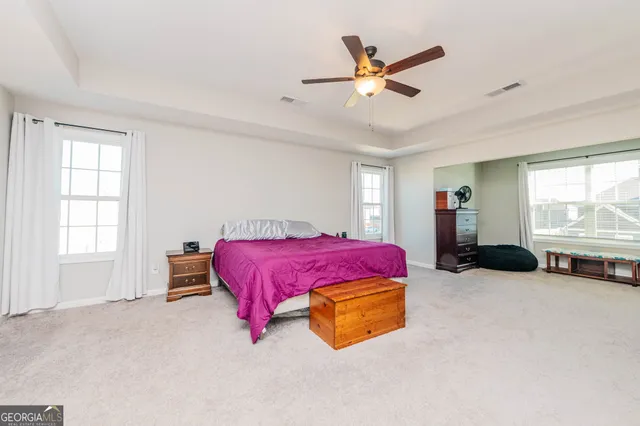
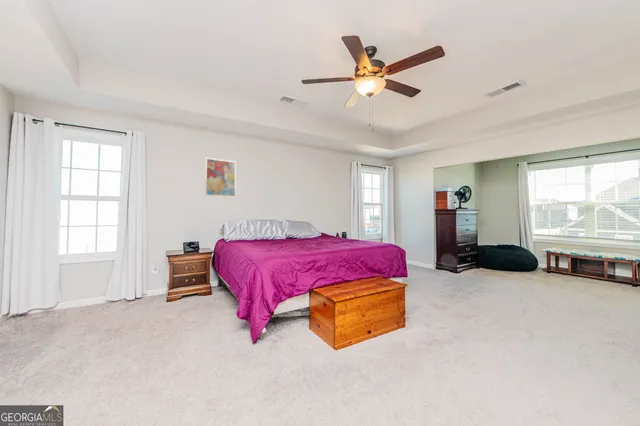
+ wall art [204,157,237,198]
